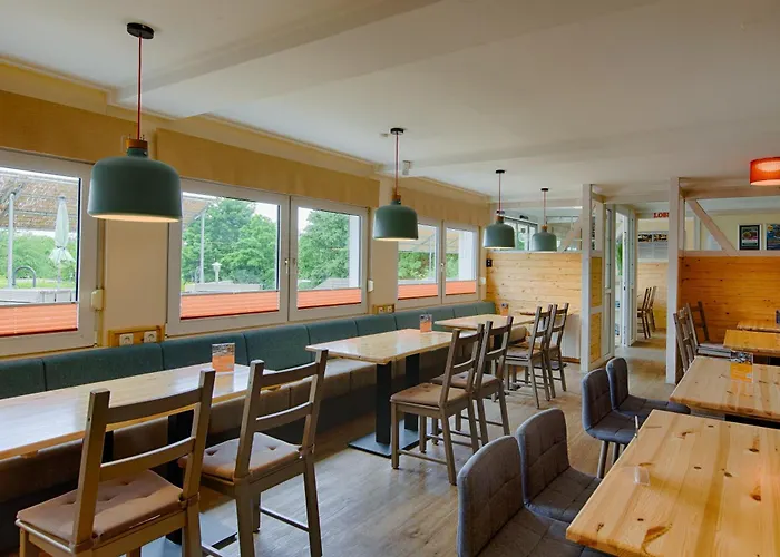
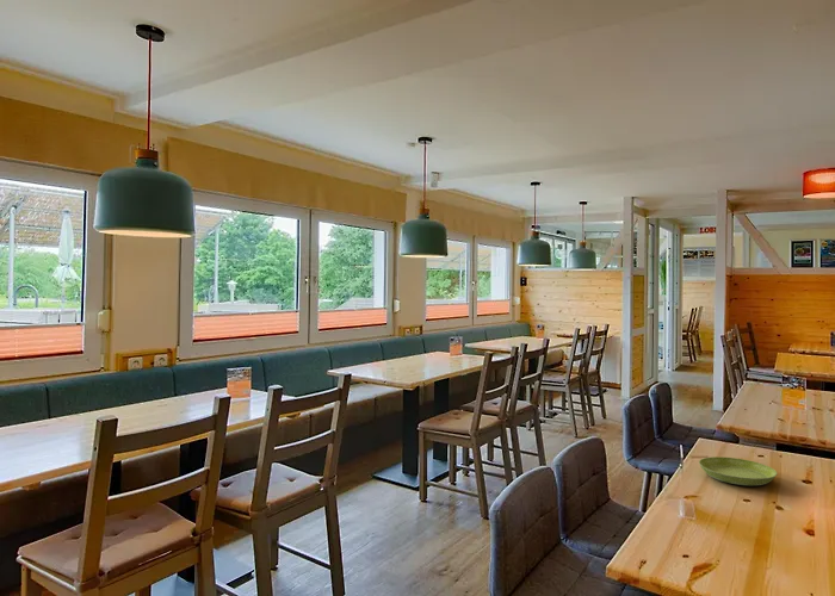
+ saucer [698,455,778,486]
